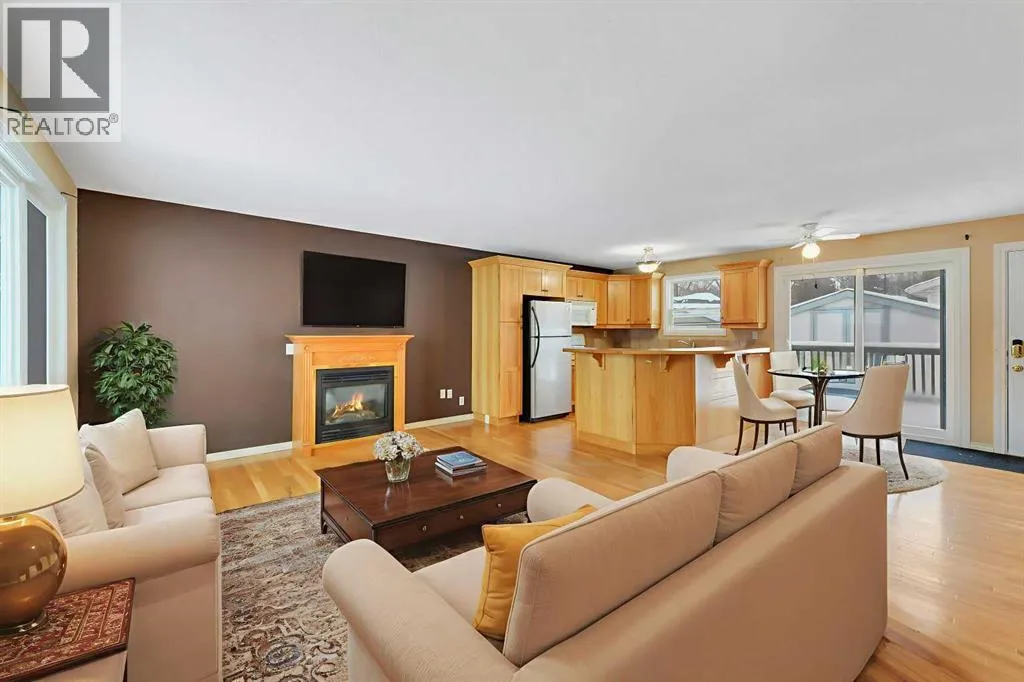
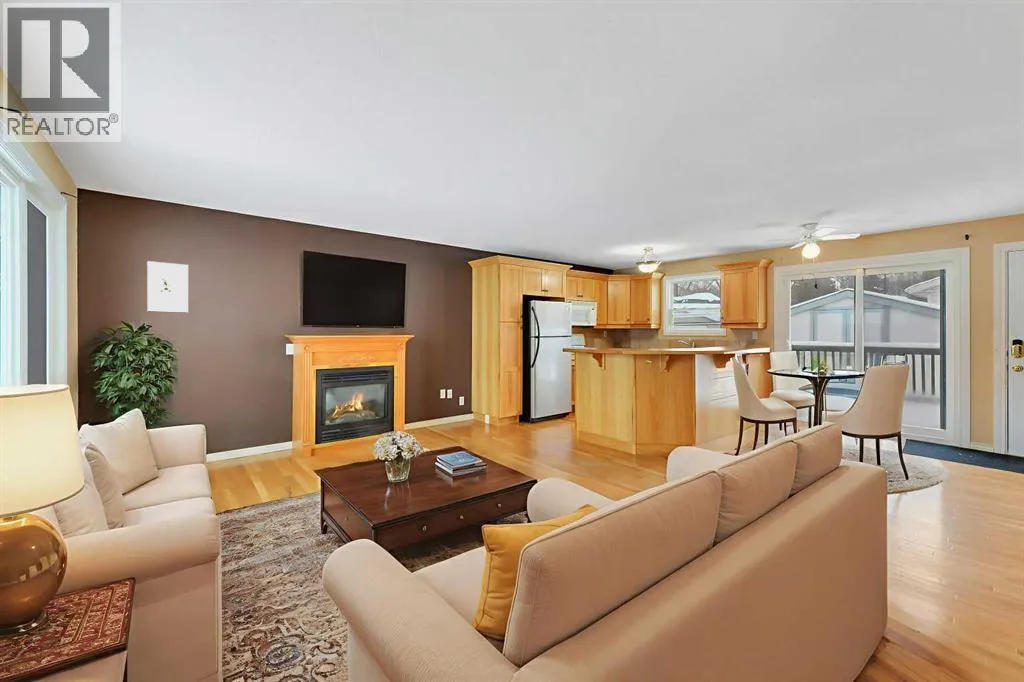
+ wall sculpture [146,260,189,314]
